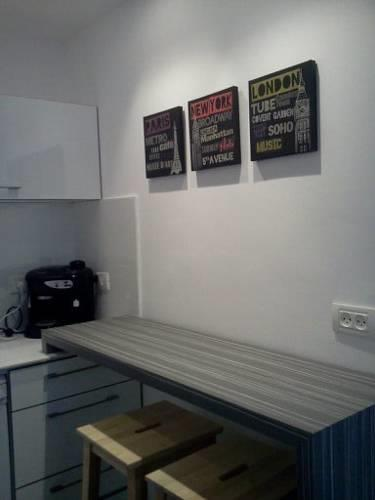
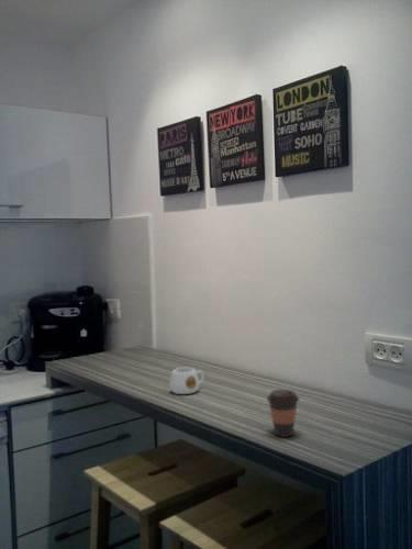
+ coffee cup [266,389,300,438]
+ mug [169,367,205,395]
